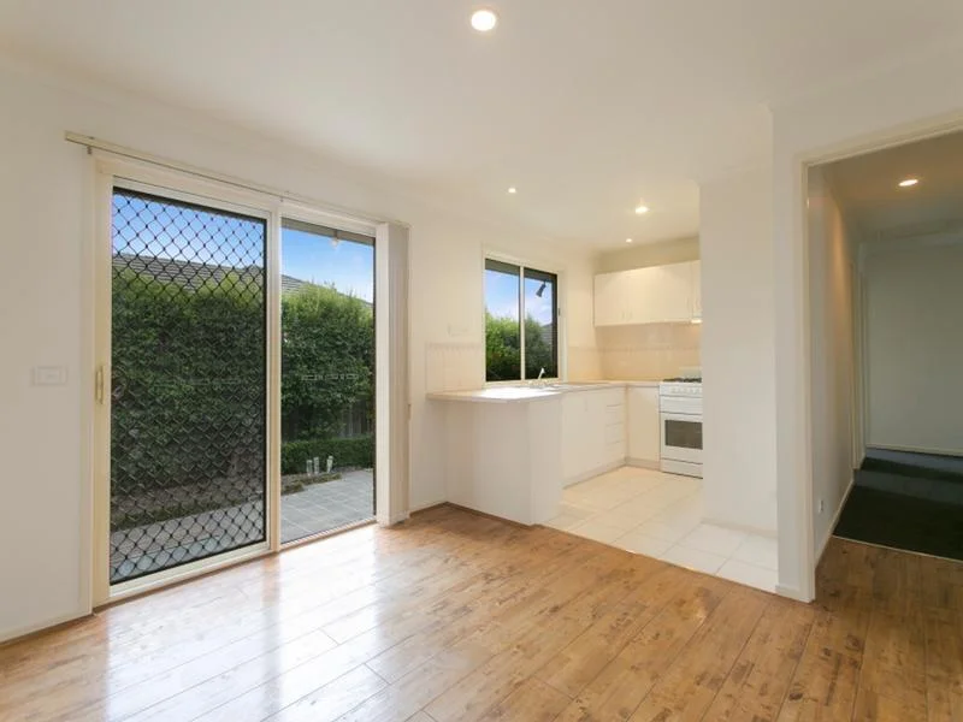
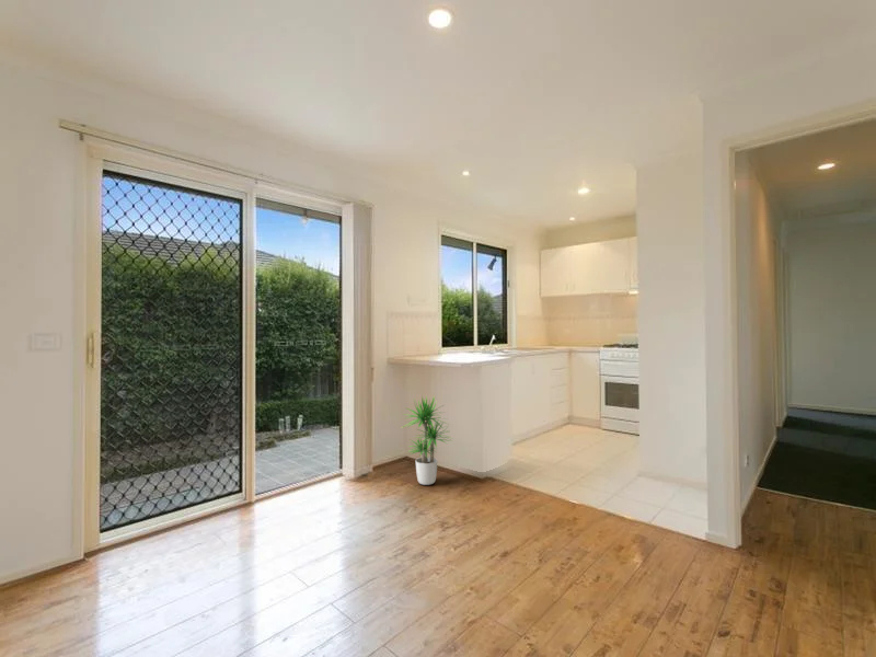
+ potted plant [402,394,454,486]
